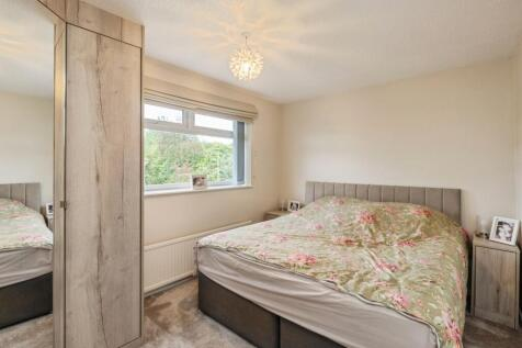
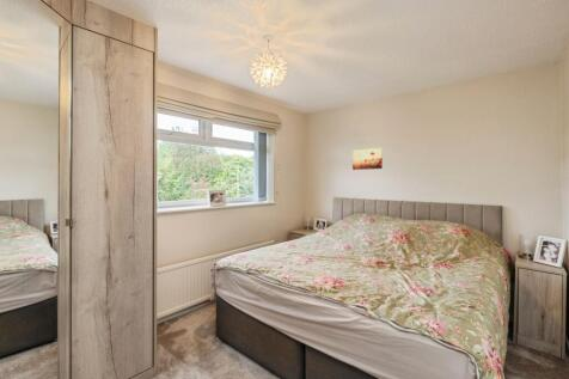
+ wall art [351,147,384,171]
